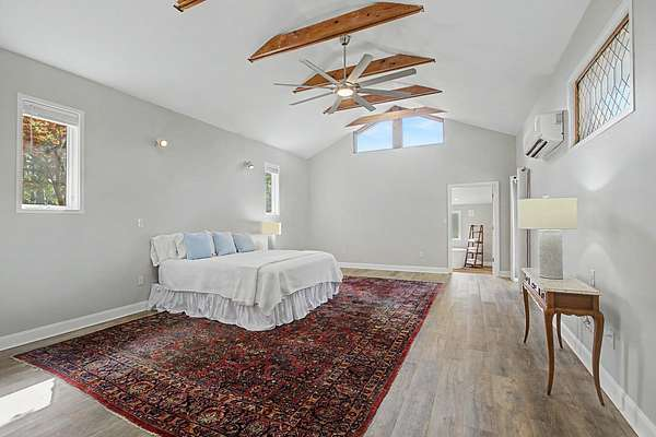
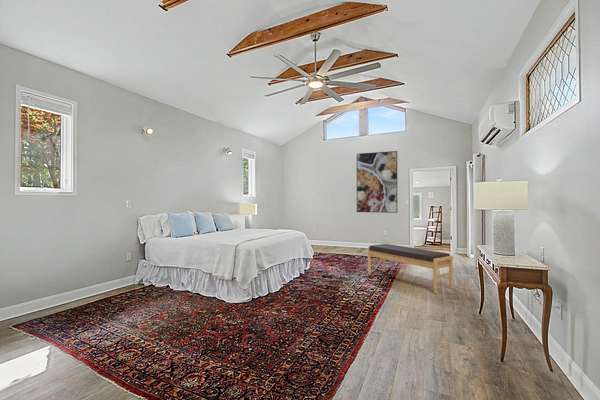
+ bench [367,243,454,294]
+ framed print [356,150,398,214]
